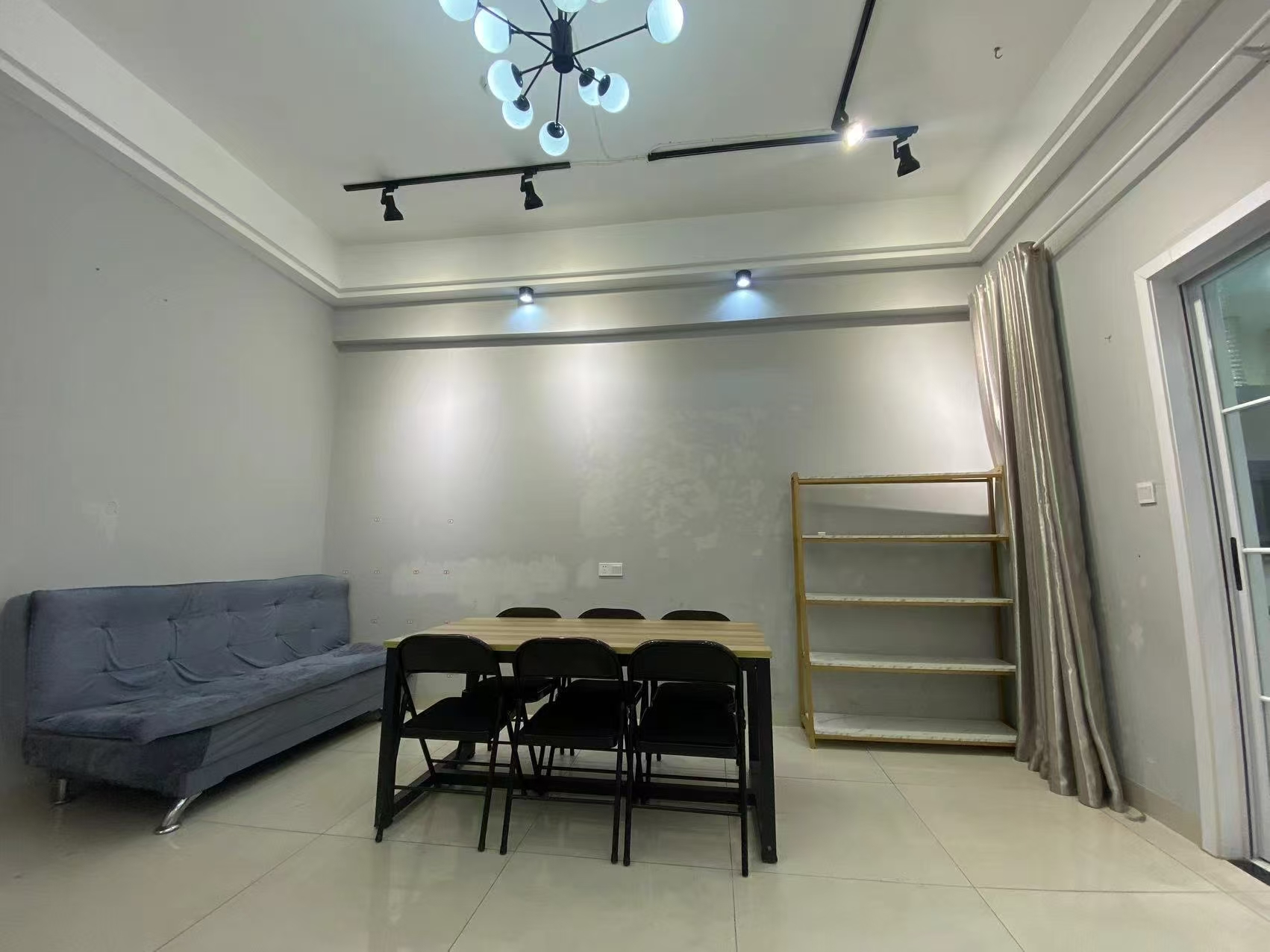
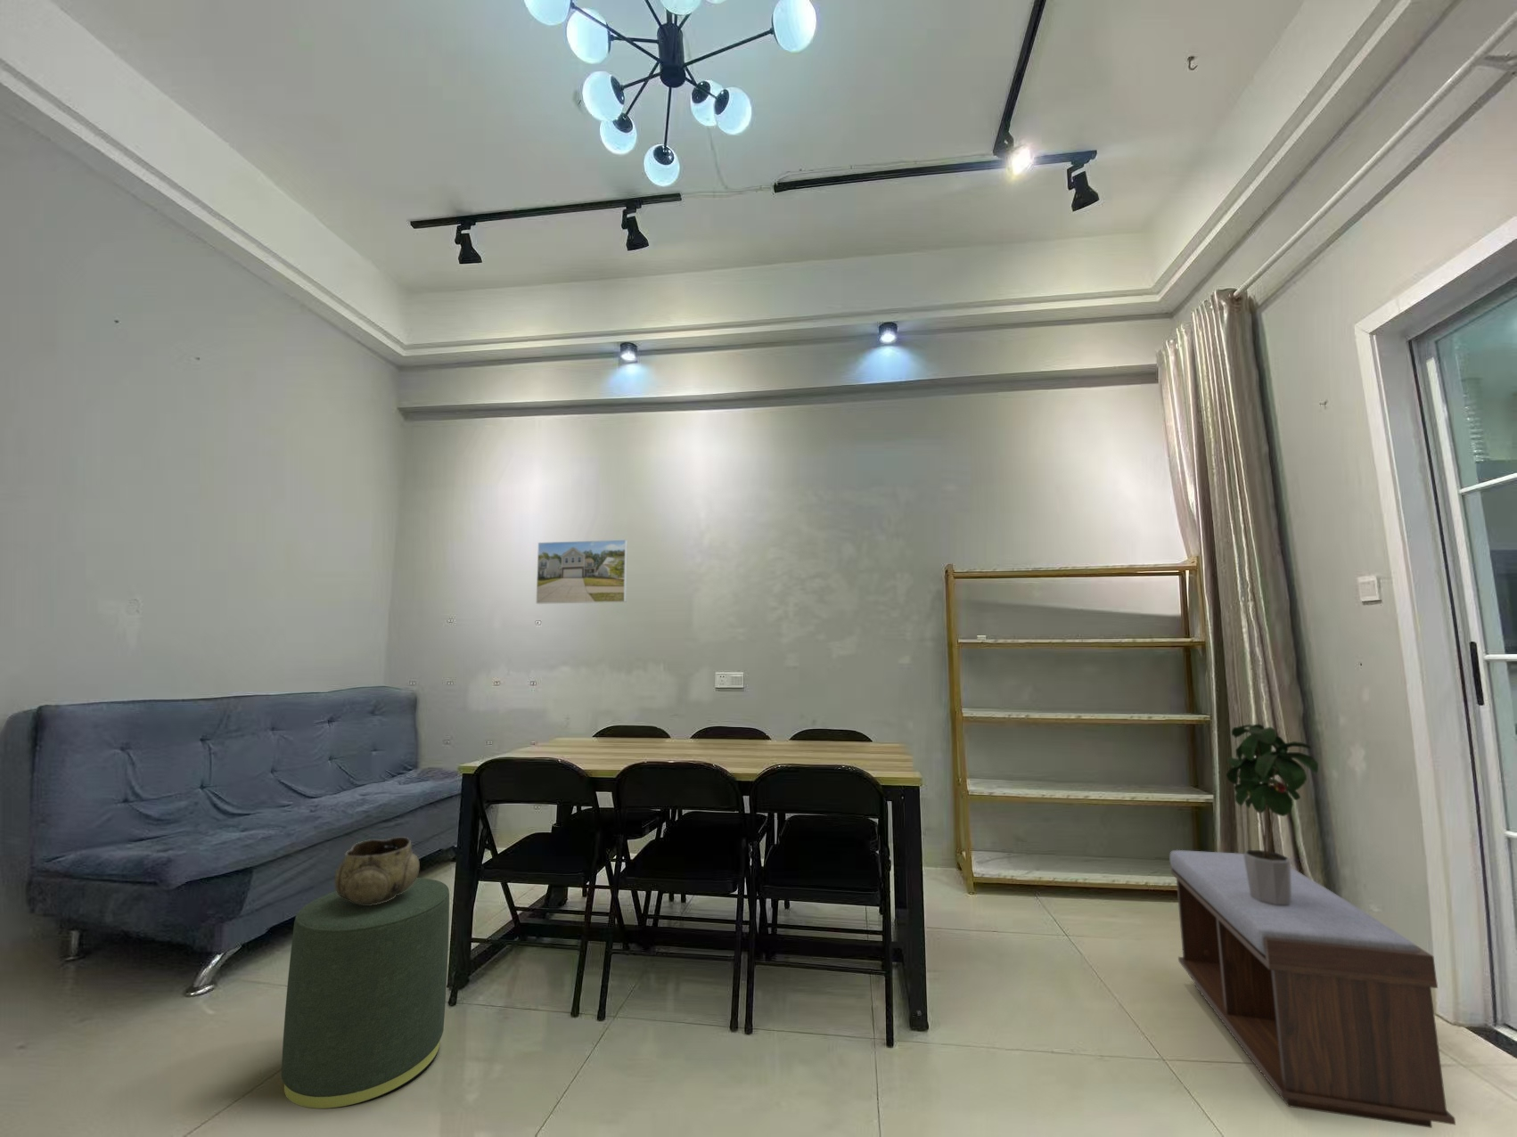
+ bench [1168,849,1456,1129]
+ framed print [535,539,628,606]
+ decorative bowl [333,837,420,905]
+ ottoman [281,877,450,1110]
+ potted plant [1226,724,1319,904]
